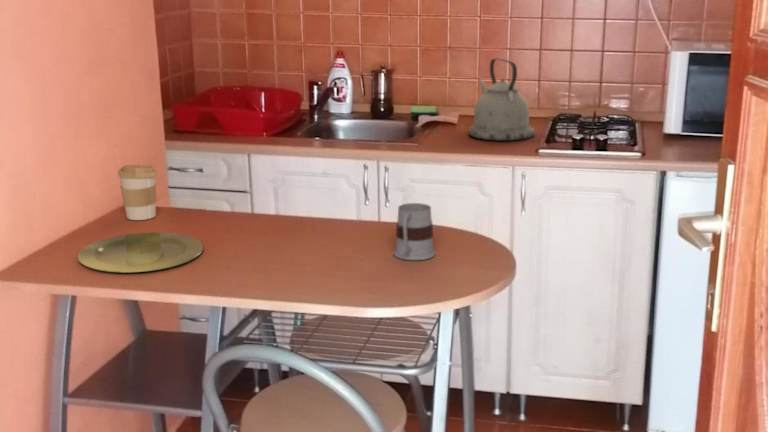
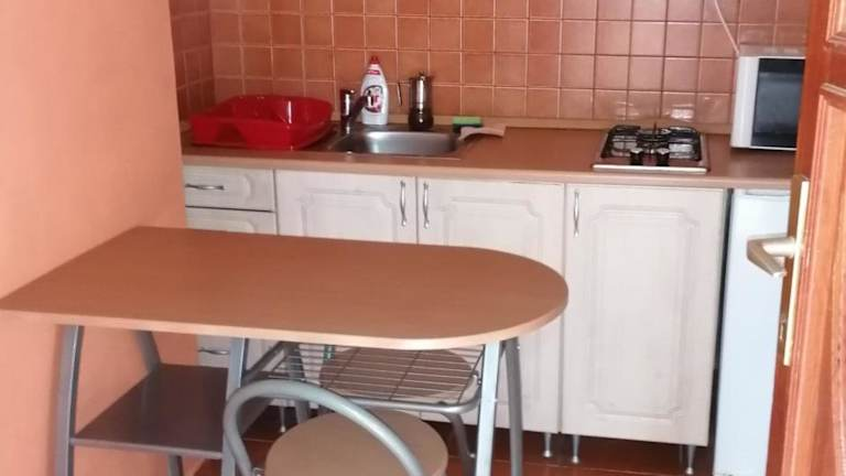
- coffee cup [117,164,159,221]
- plate [77,231,204,273]
- mug [392,202,436,261]
- kettle [467,57,535,142]
